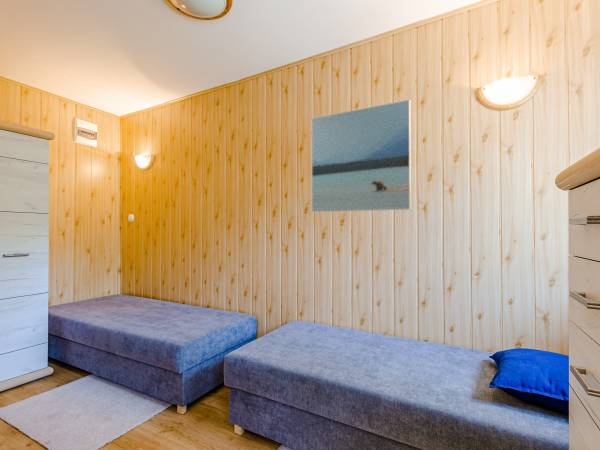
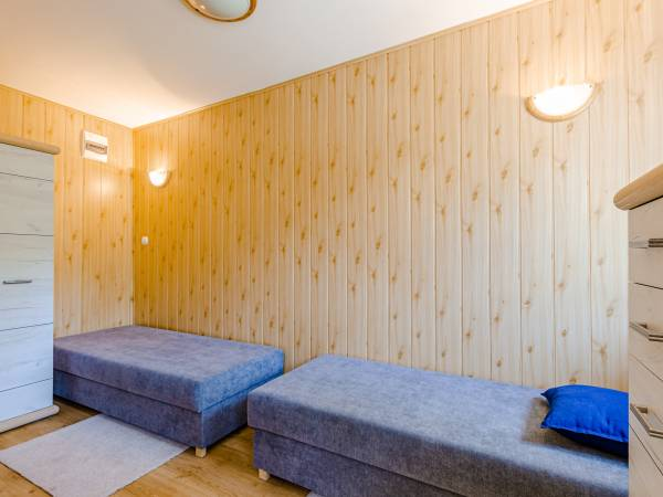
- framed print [311,98,412,213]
